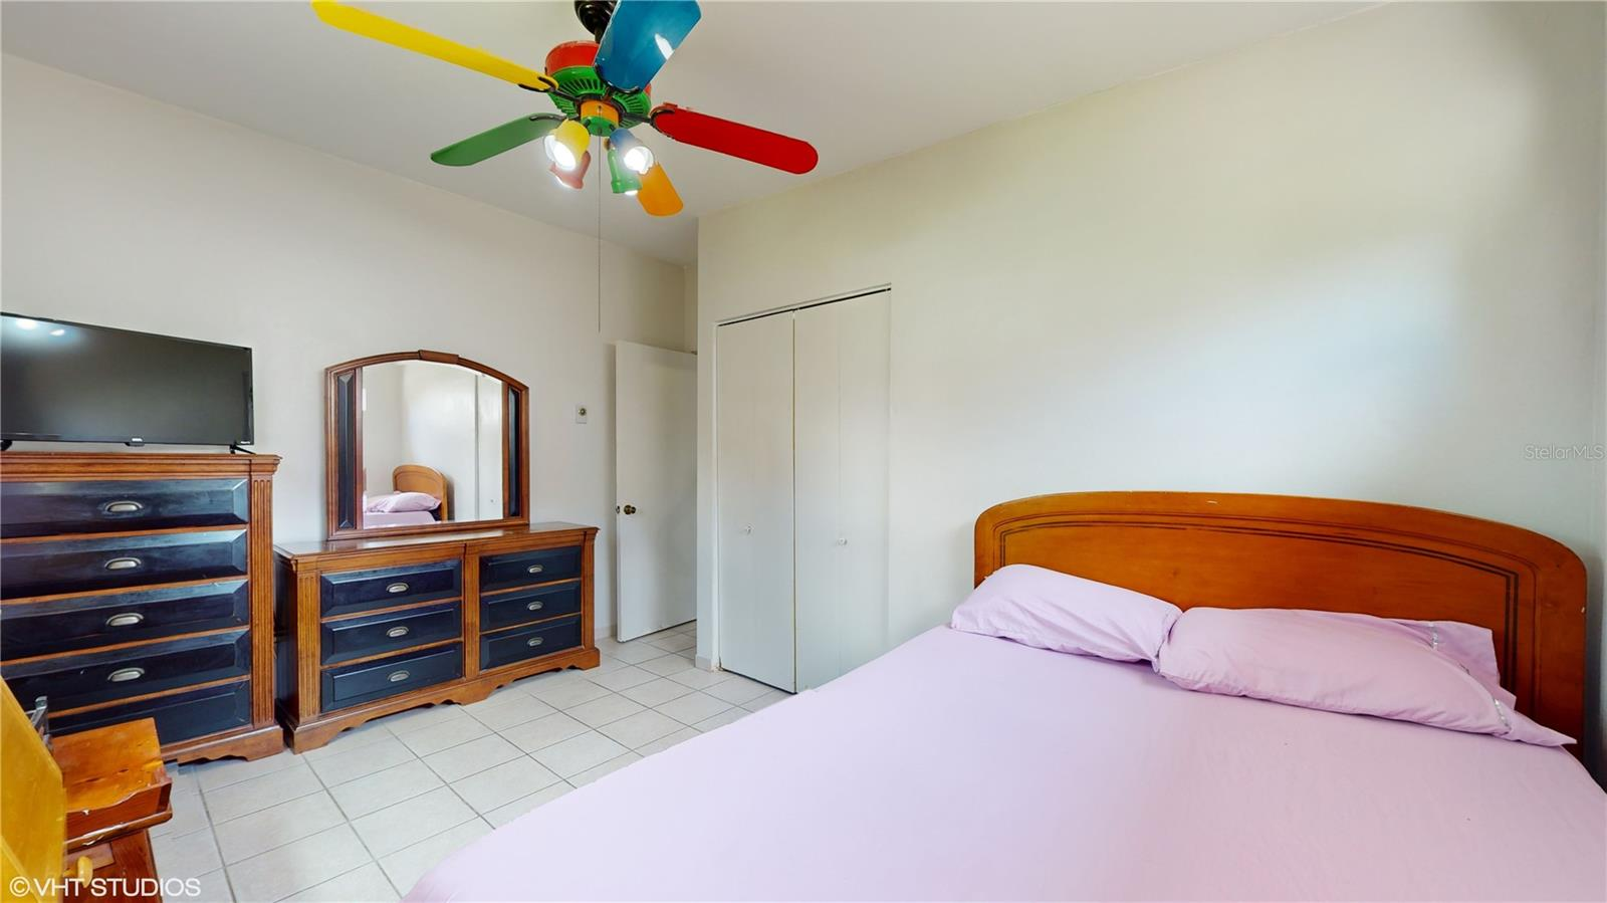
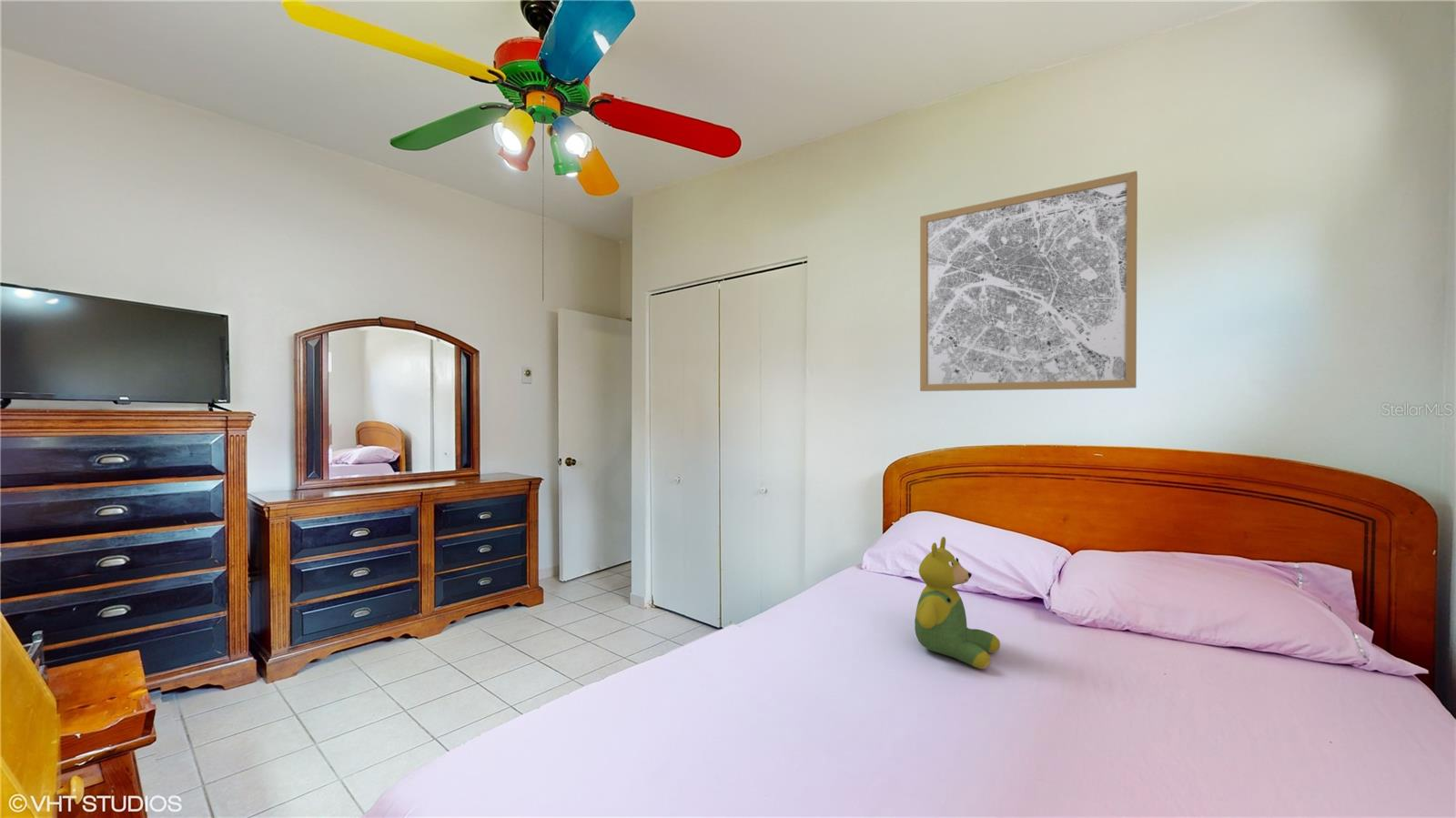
+ teddy bear [914,536,1001,670]
+ wall art [919,170,1138,392]
